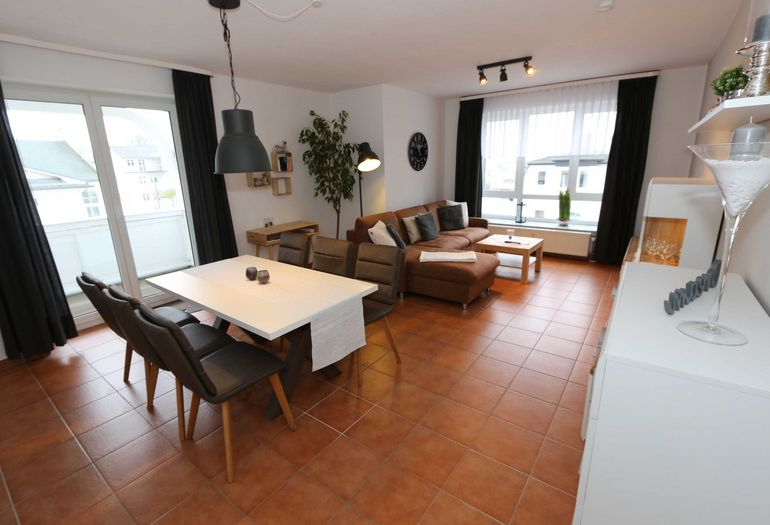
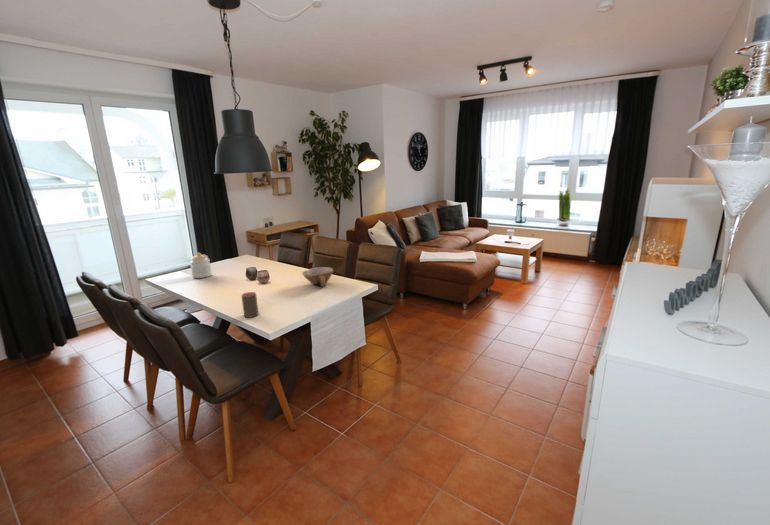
+ bowl [301,266,334,288]
+ cup [240,291,260,319]
+ jar [189,252,213,279]
